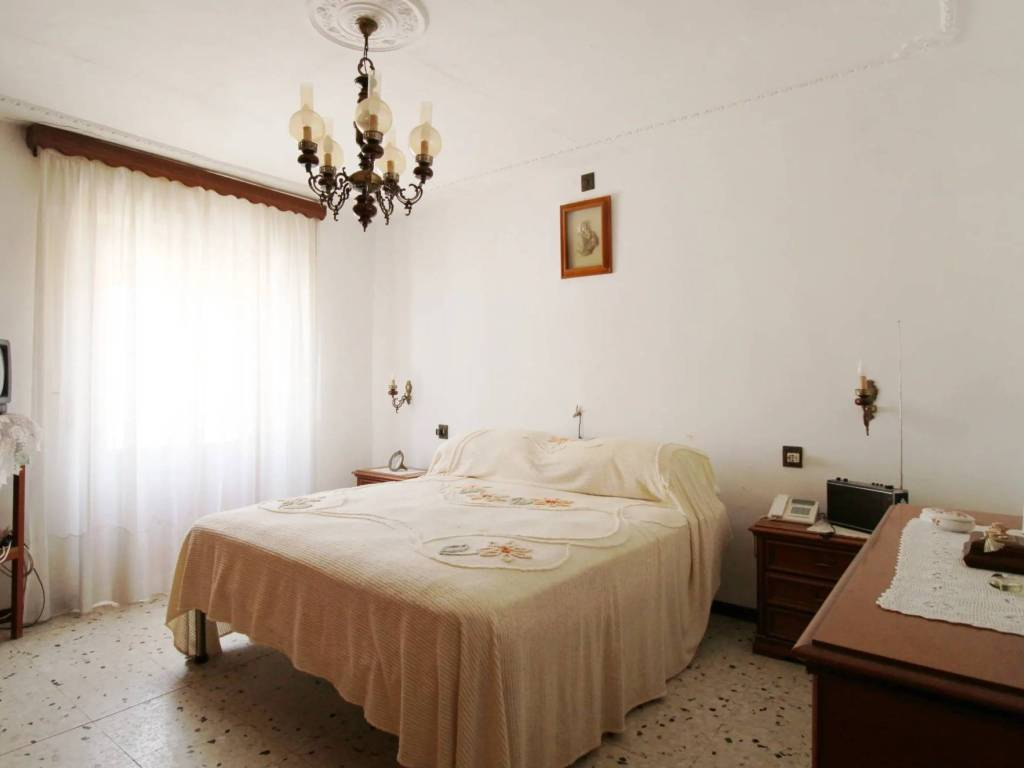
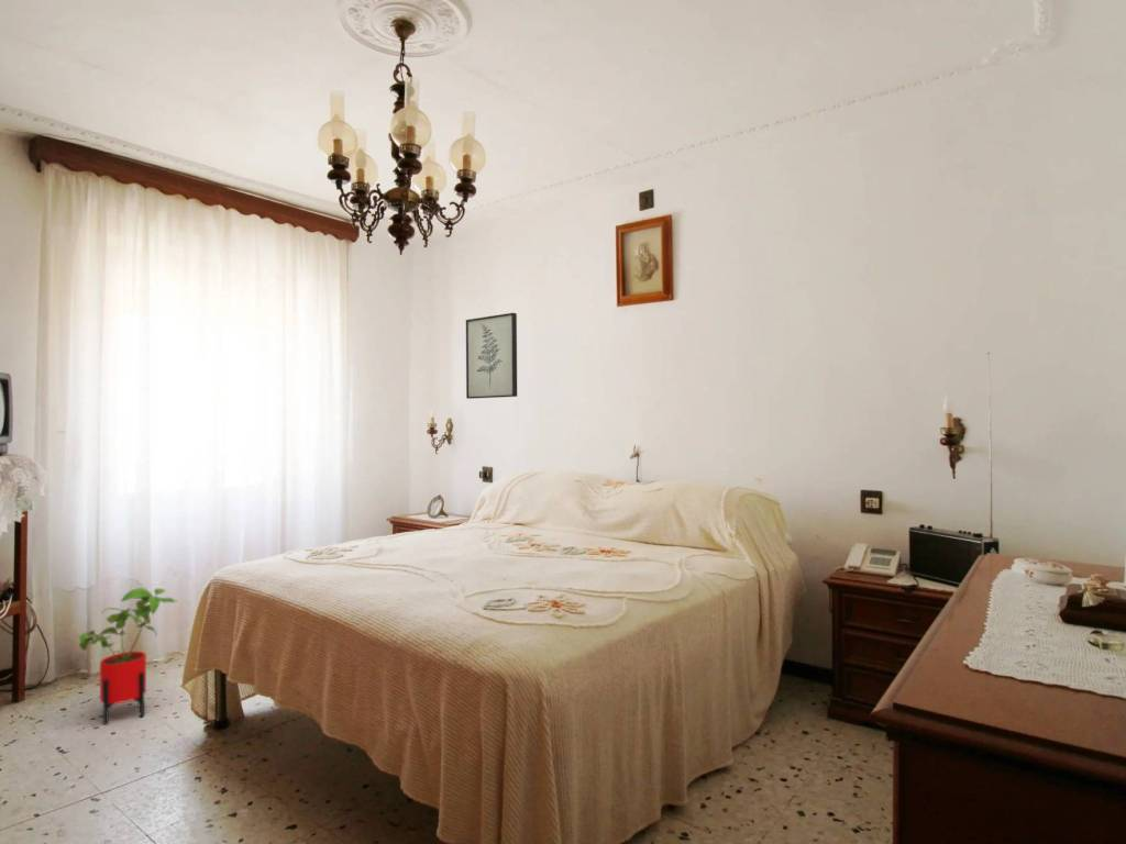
+ house plant [77,587,177,726]
+ wall art [465,312,518,400]
